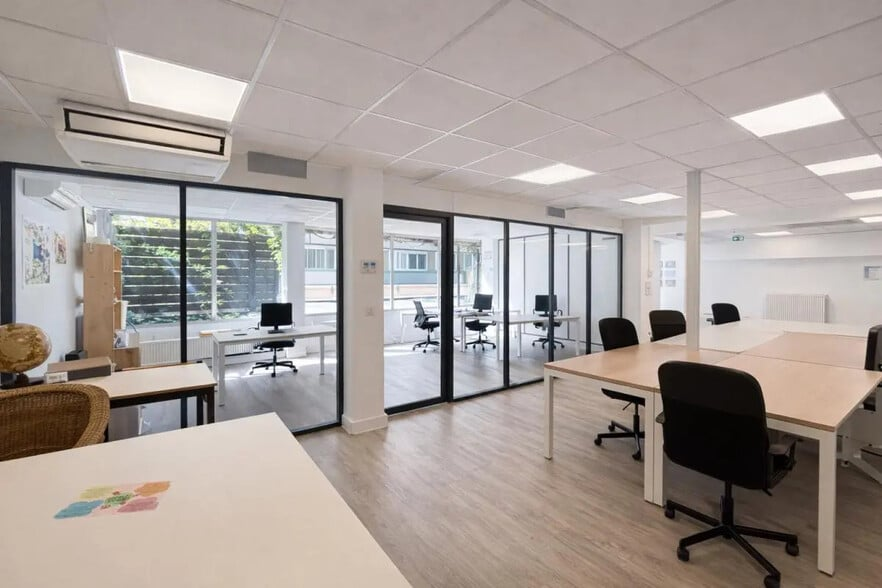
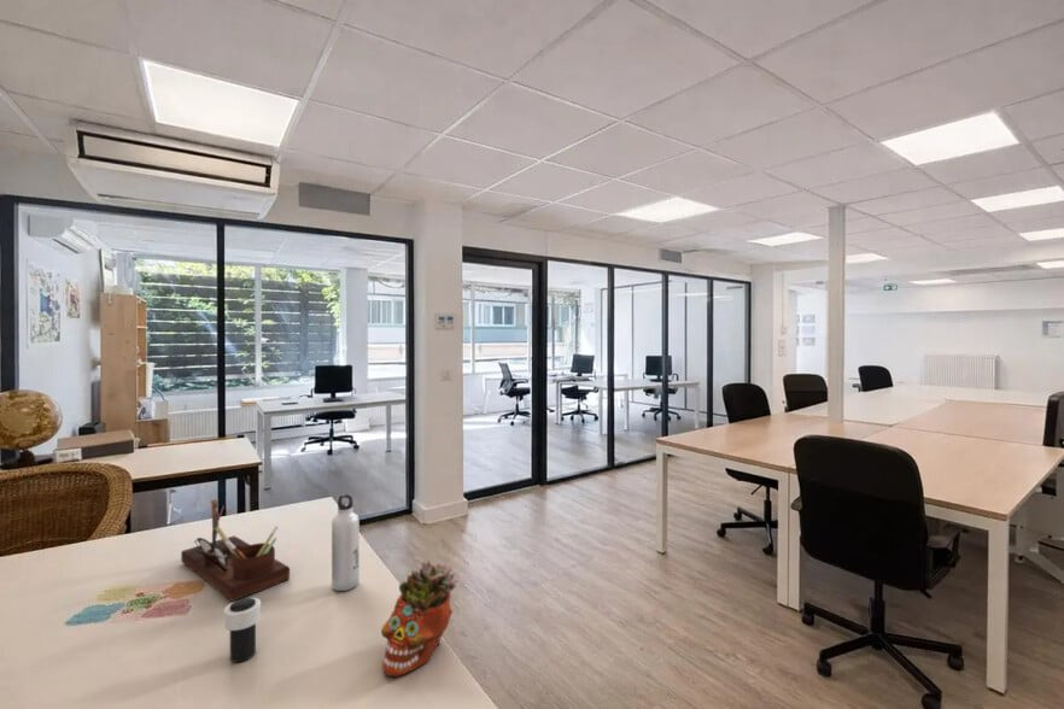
+ water bottle [331,493,361,592]
+ cup [223,597,262,663]
+ desk organizer [180,498,291,603]
+ succulent planter [380,559,458,678]
